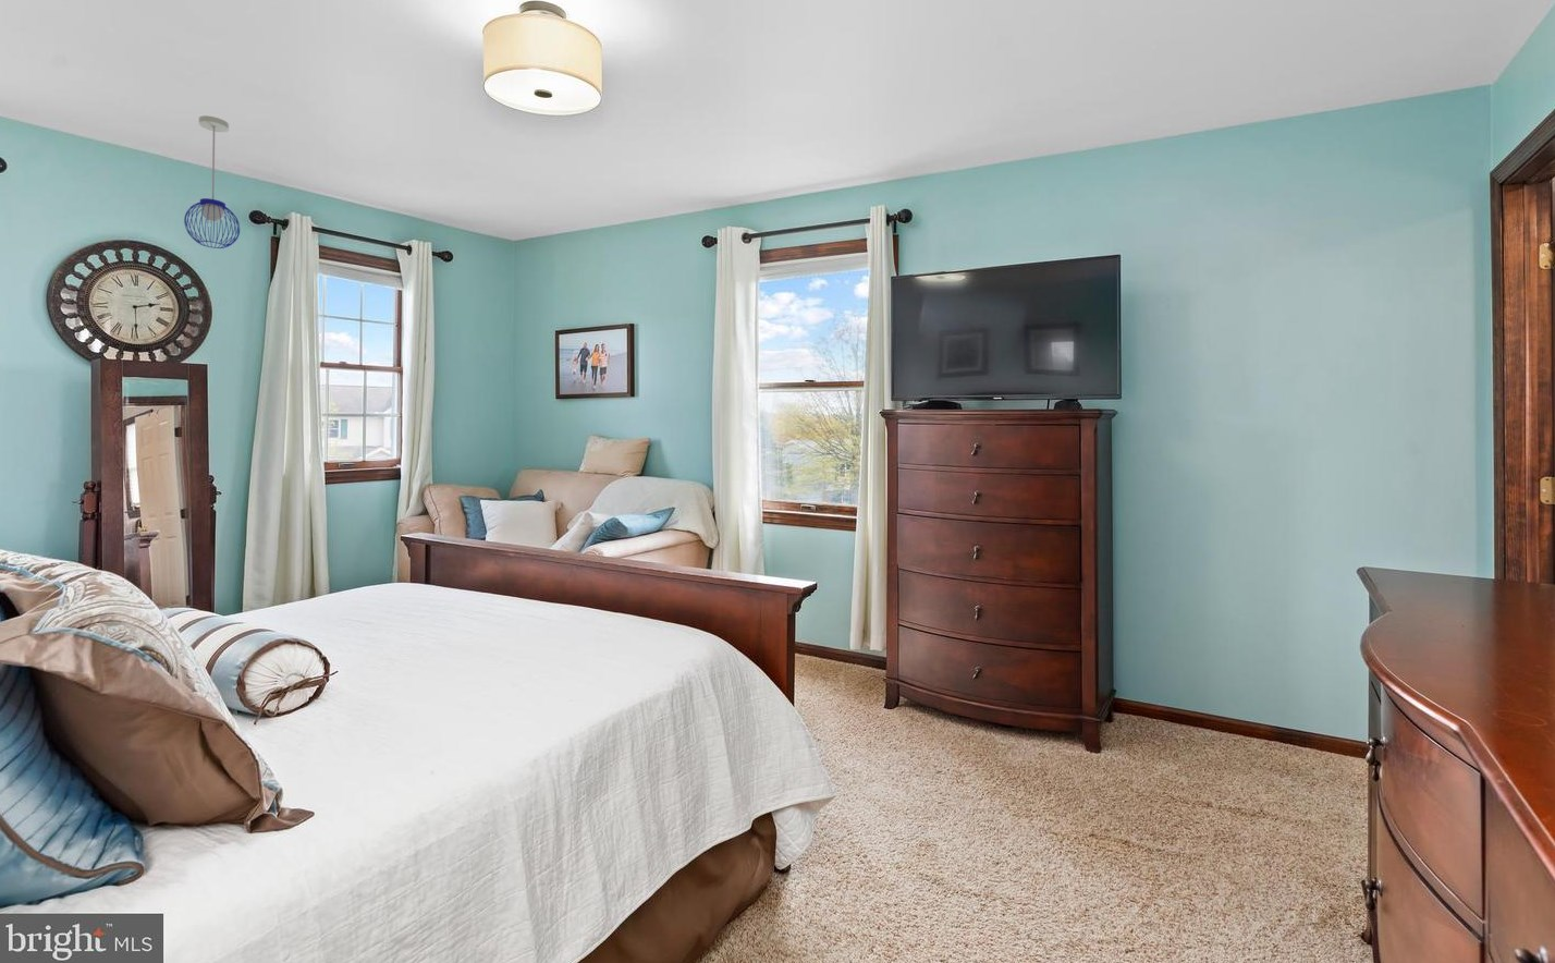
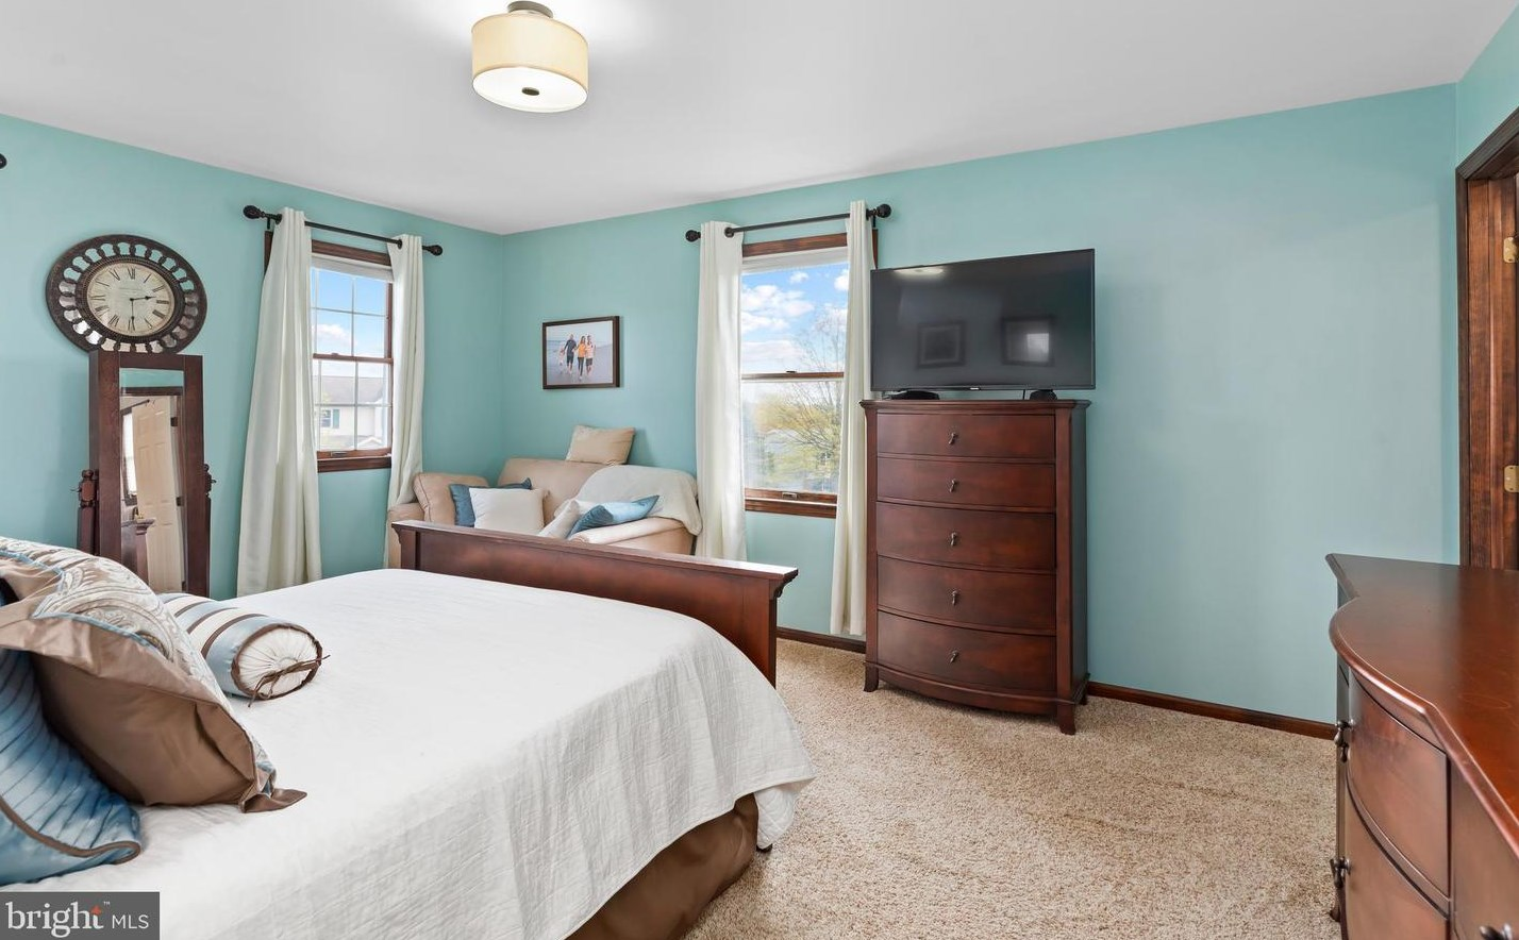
- pendant light [183,114,241,250]
